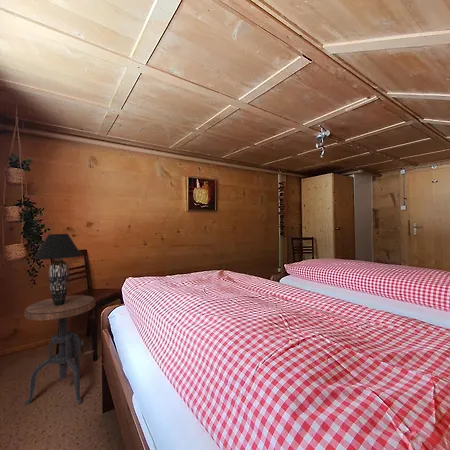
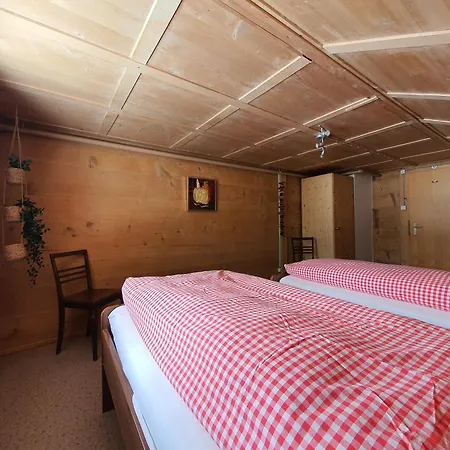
- table lamp [32,233,82,306]
- side table [23,294,96,405]
